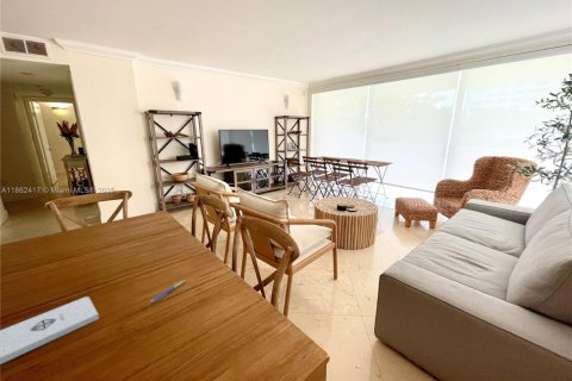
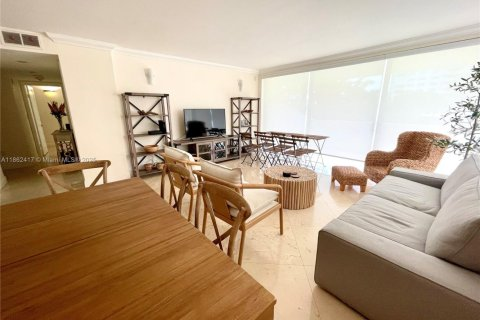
- pen [149,279,187,304]
- notepad [0,295,100,366]
